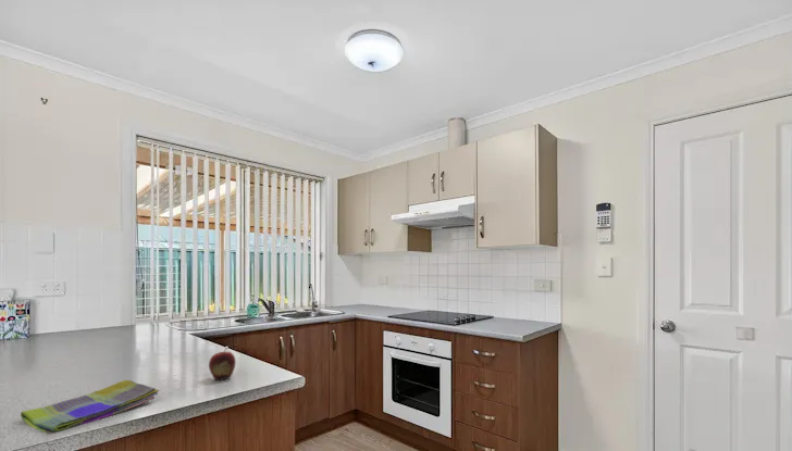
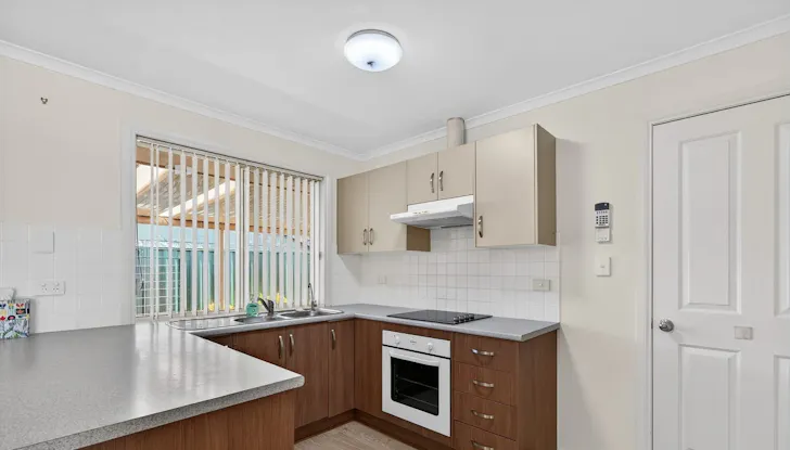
- dish towel [20,379,160,435]
- fruit [208,347,237,381]
